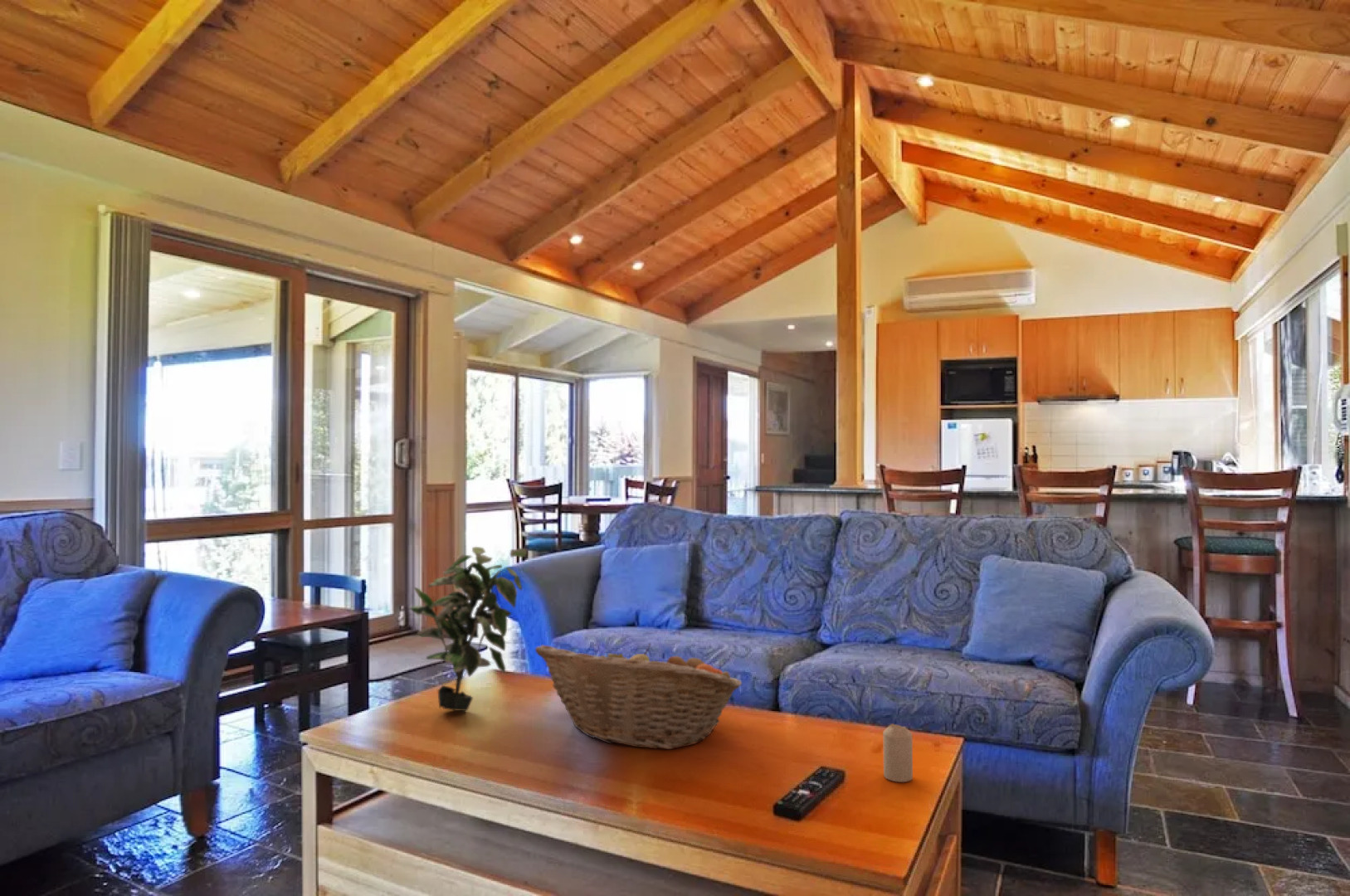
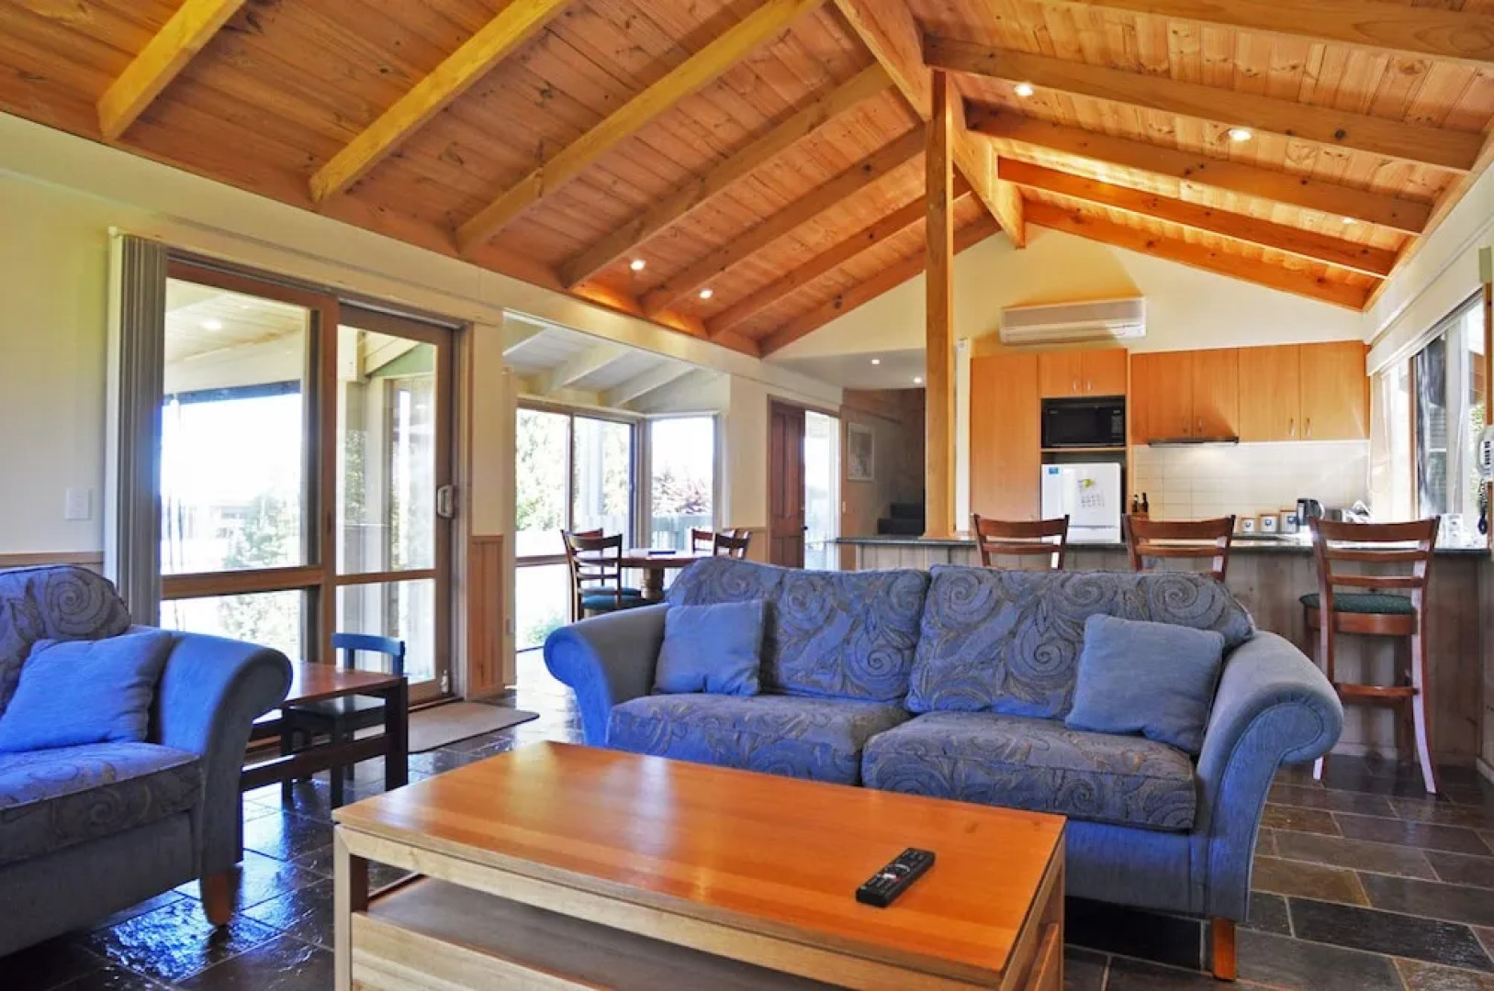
- potted plant [409,546,529,712]
- fruit basket [534,642,743,750]
- candle [882,723,914,783]
